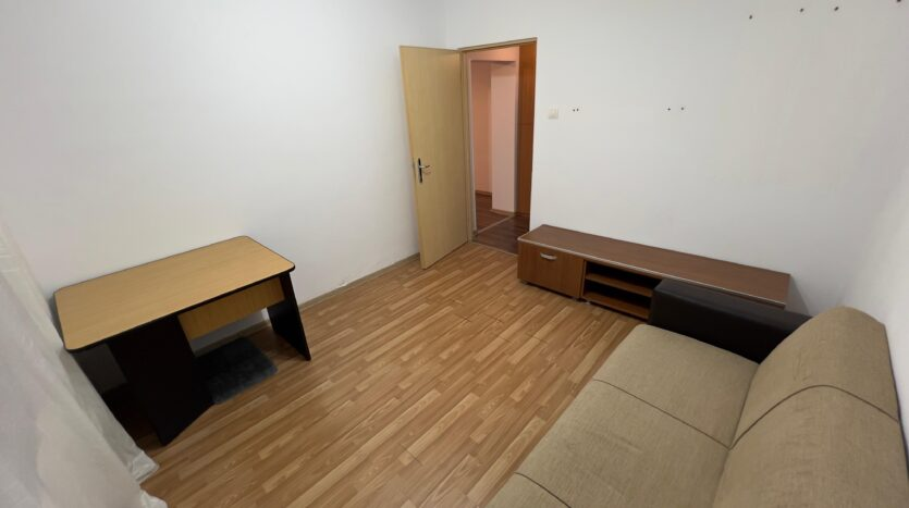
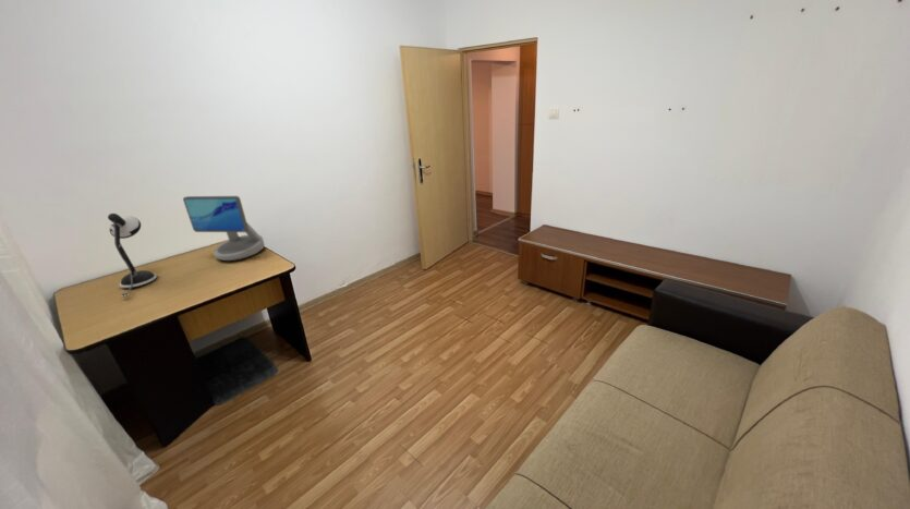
+ computer monitor [182,195,266,262]
+ desk lamp [107,213,158,299]
